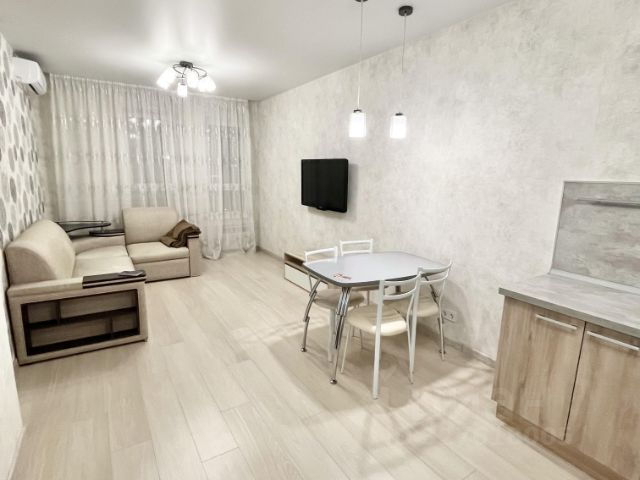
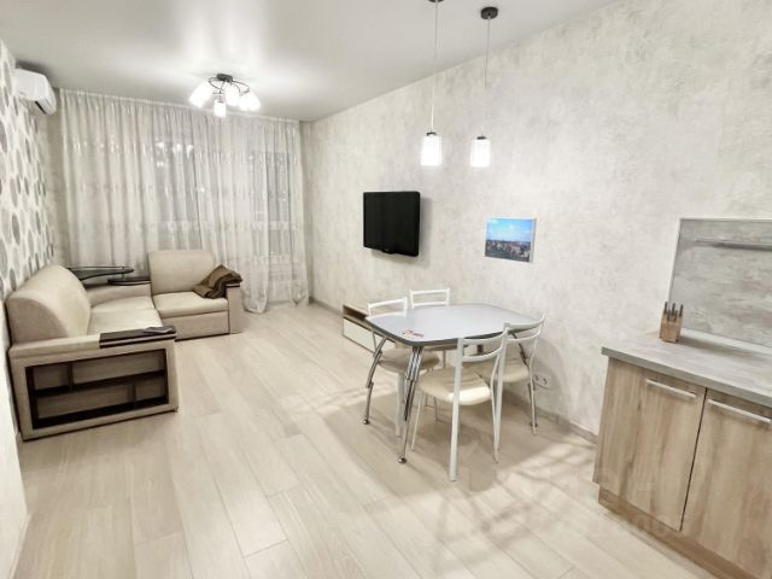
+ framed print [482,216,538,264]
+ knife block [659,300,685,344]
